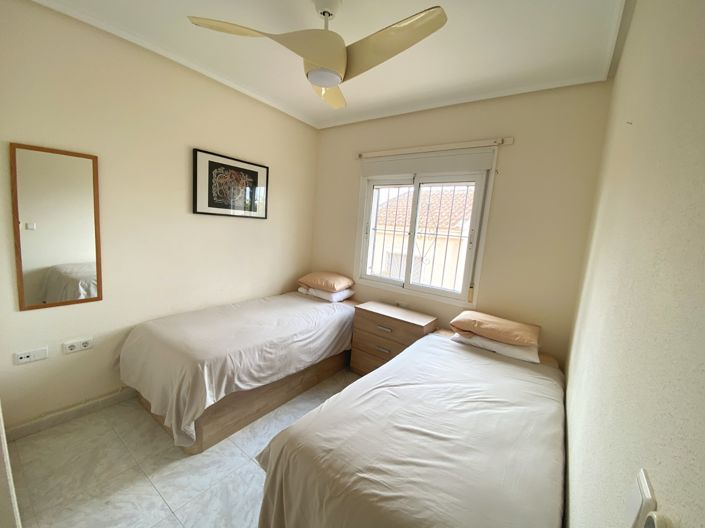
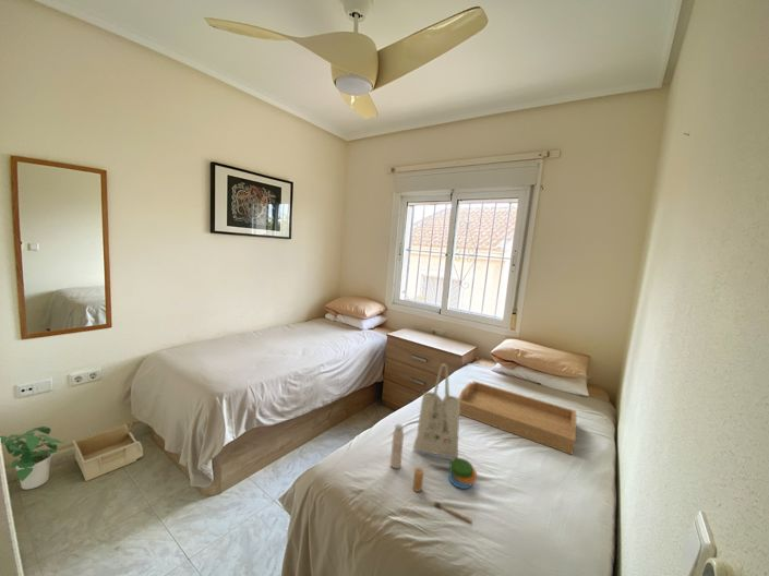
+ serving tray [457,380,577,456]
+ tote bag [389,362,478,524]
+ storage bin [72,423,144,482]
+ potted plant [0,425,65,491]
